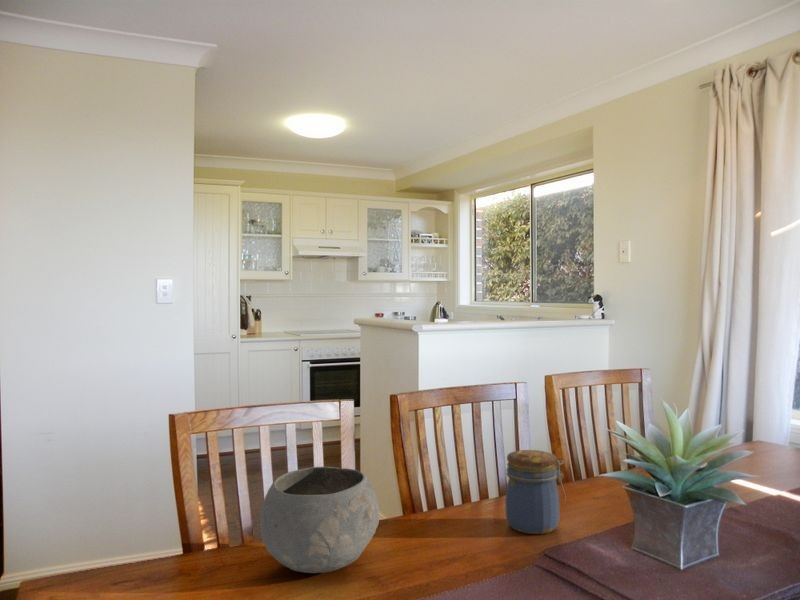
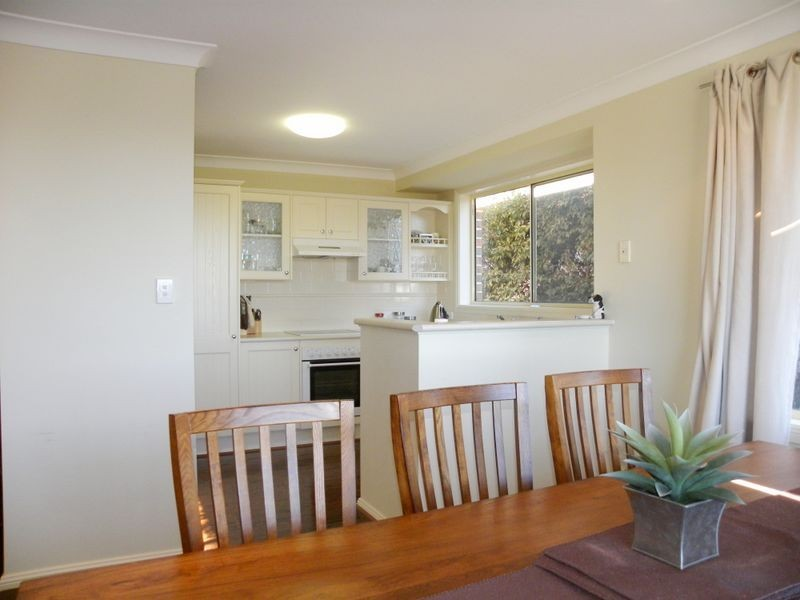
- jar [504,449,567,535]
- bowl [259,466,380,574]
